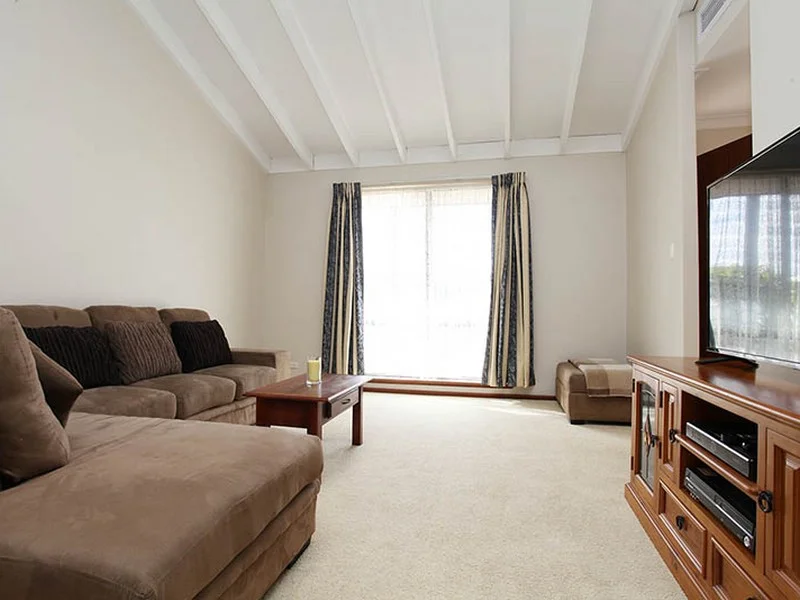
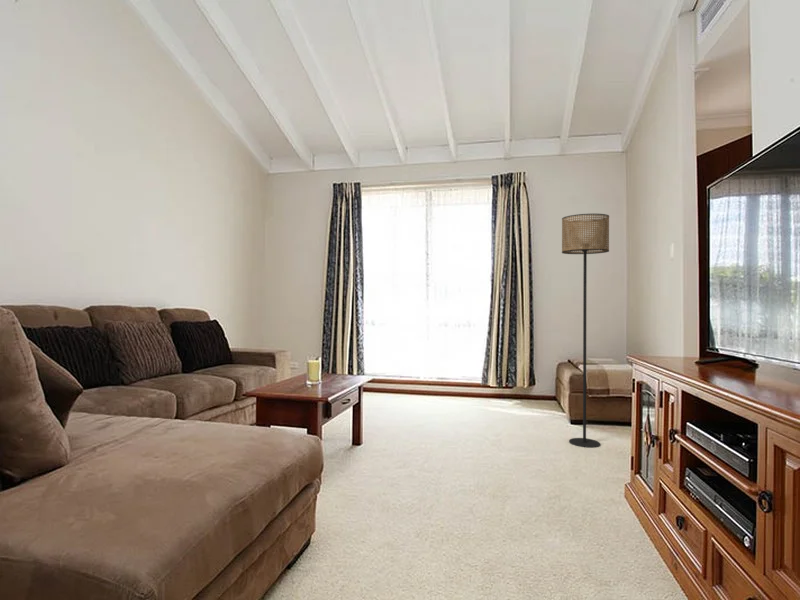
+ floor lamp [561,213,610,449]
